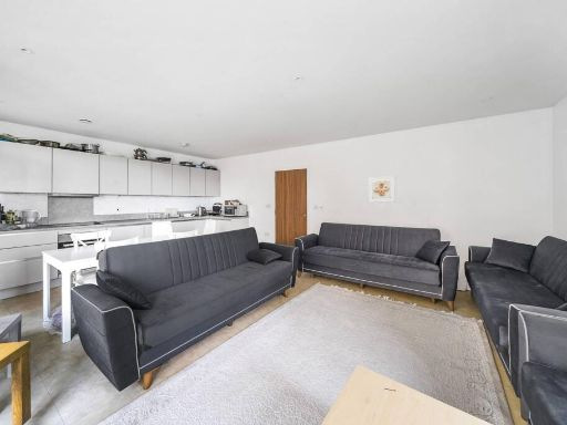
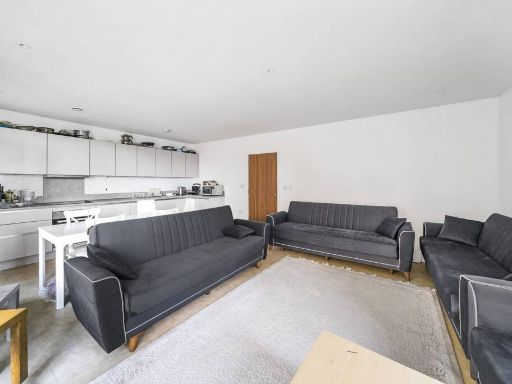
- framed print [367,175,396,204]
